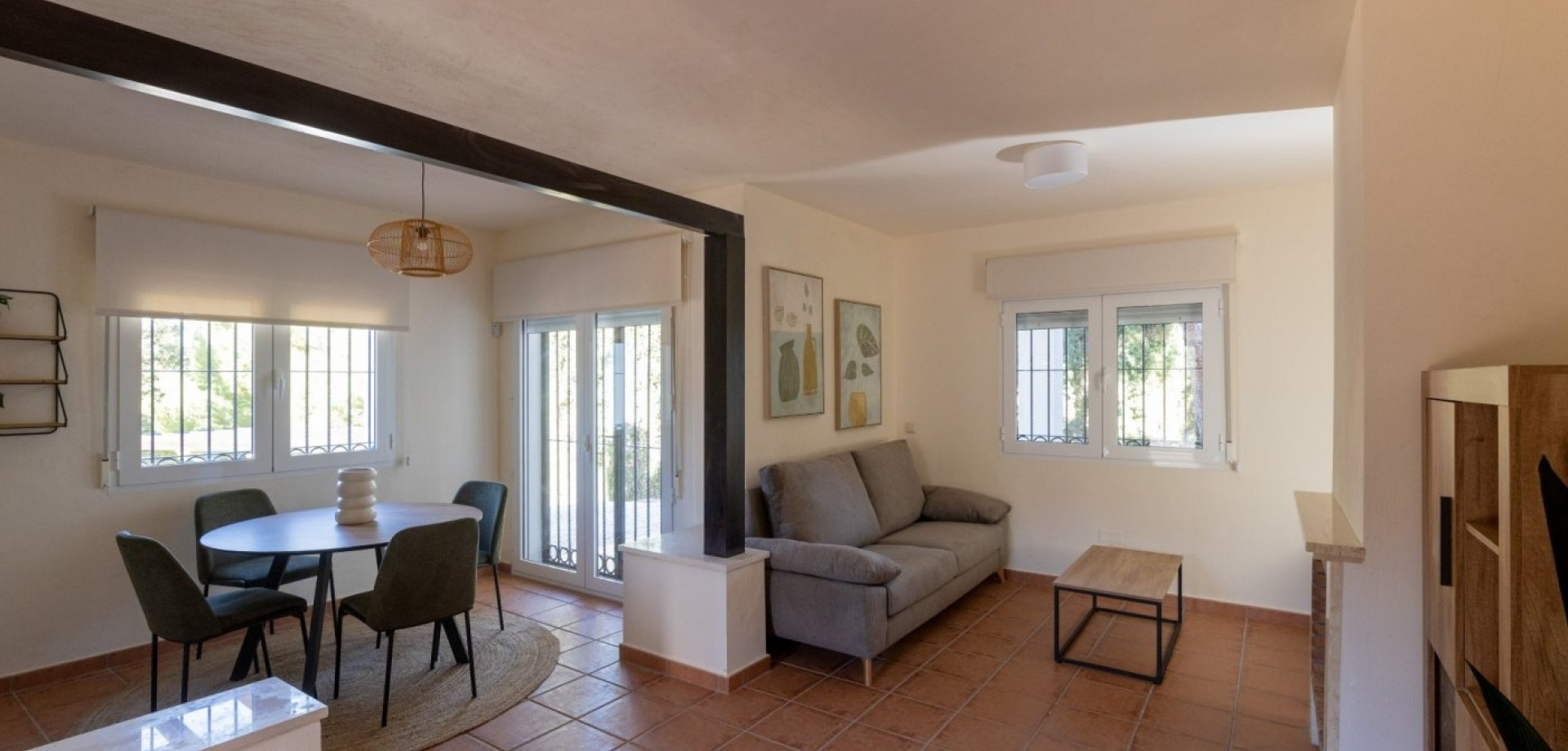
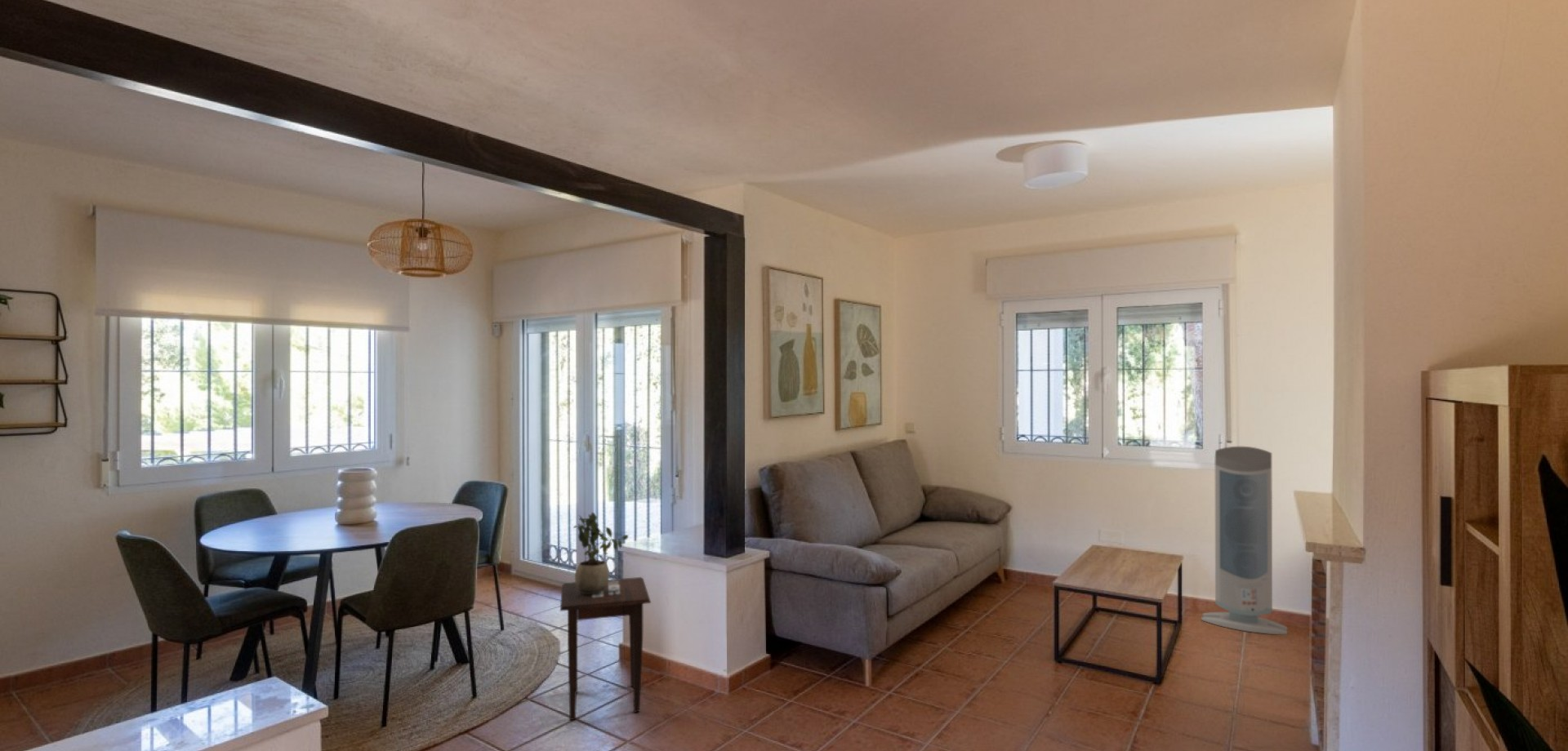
+ air purifier [1201,446,1288,635]
+ side table [559,576,652,721]
+ potted plant [572,512,630,595]
